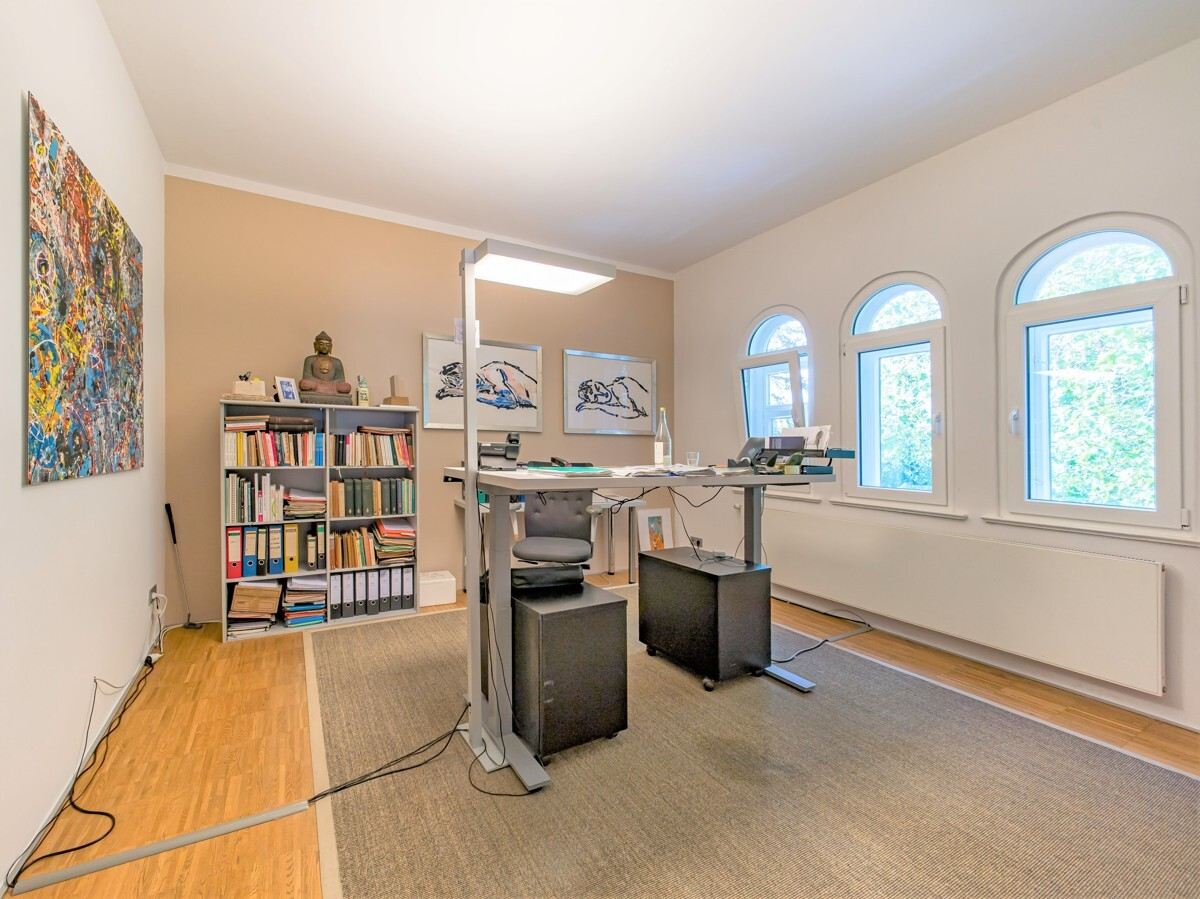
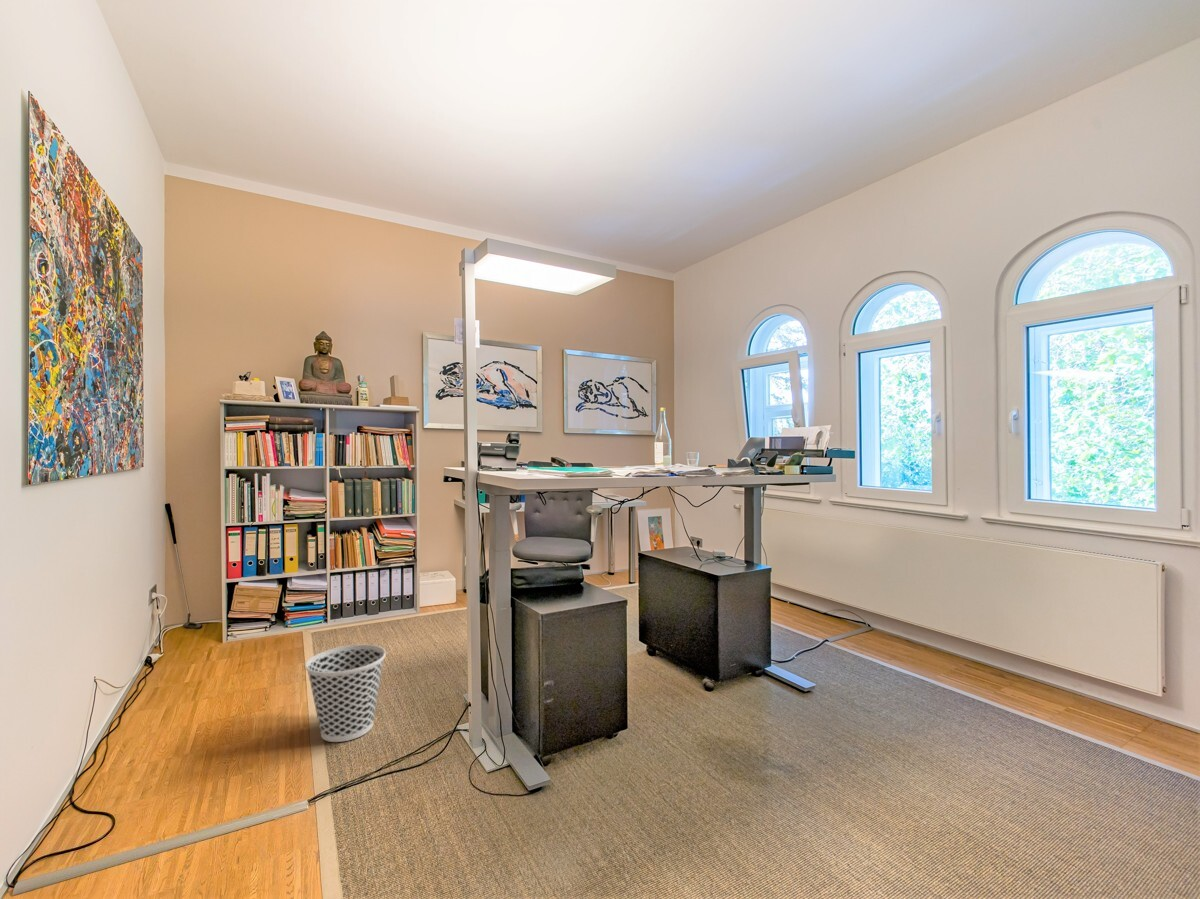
+ wastebasket [304,644,387,743]
